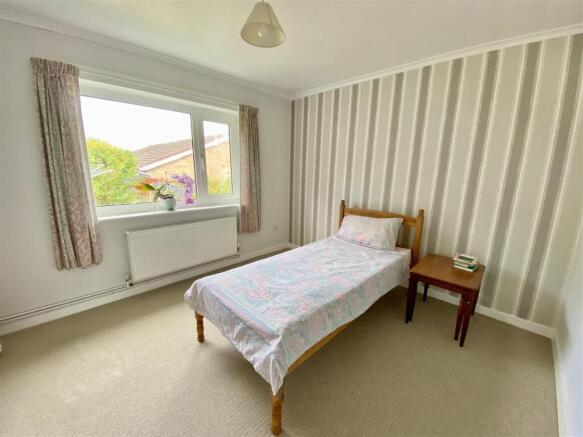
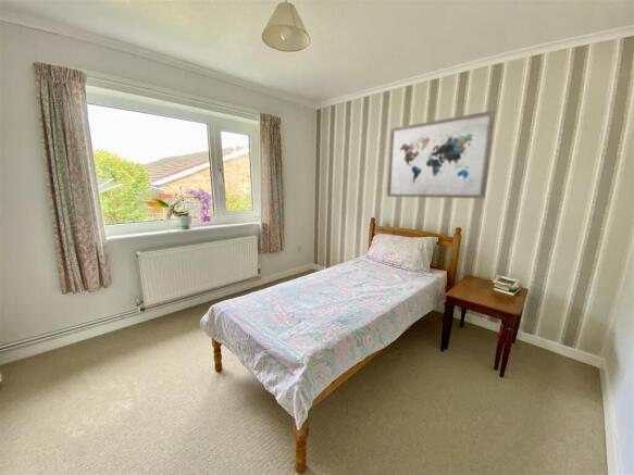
+ wall art [386,110,496,200]
